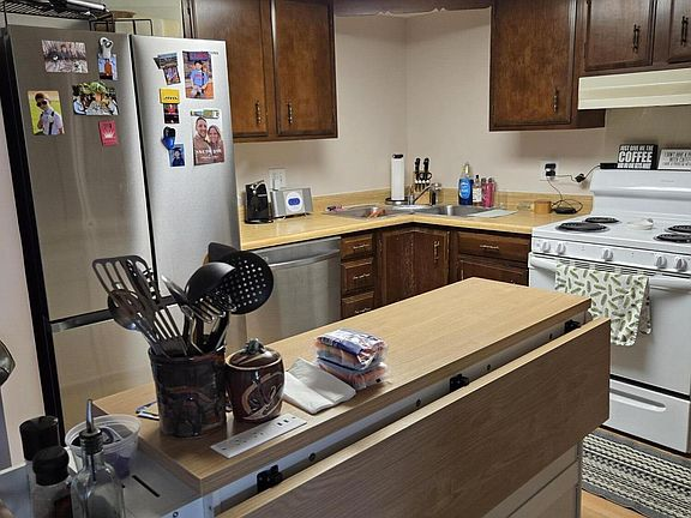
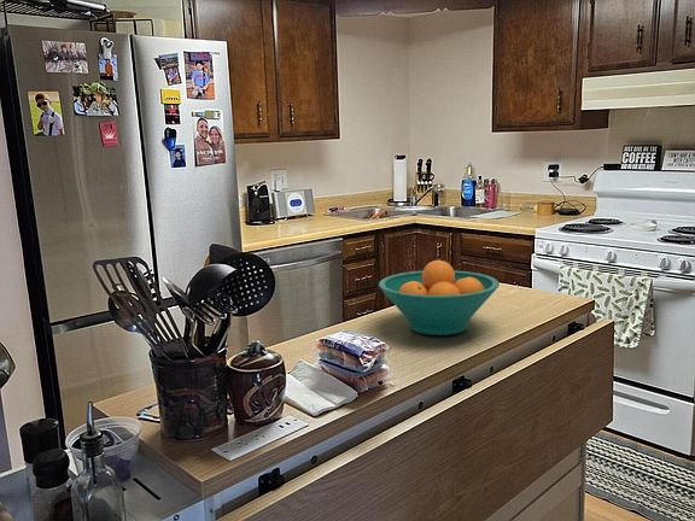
+ fruit bowl [378,259,501,336]
